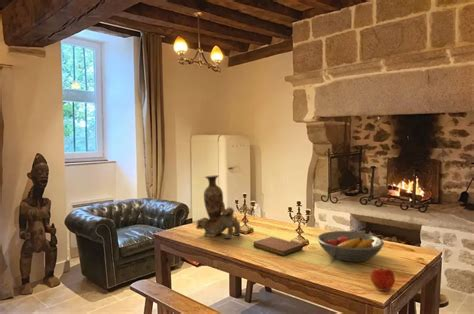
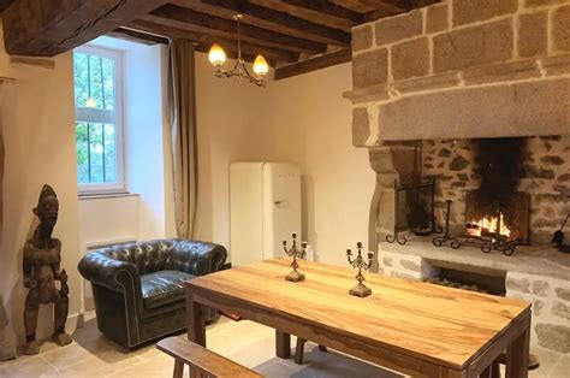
- apple [369,265,396,292]
- fruit bowl [316,230,385,263]
- notebook [252,236,304,257]
- vase with dog figurine [195,174,242,240]
